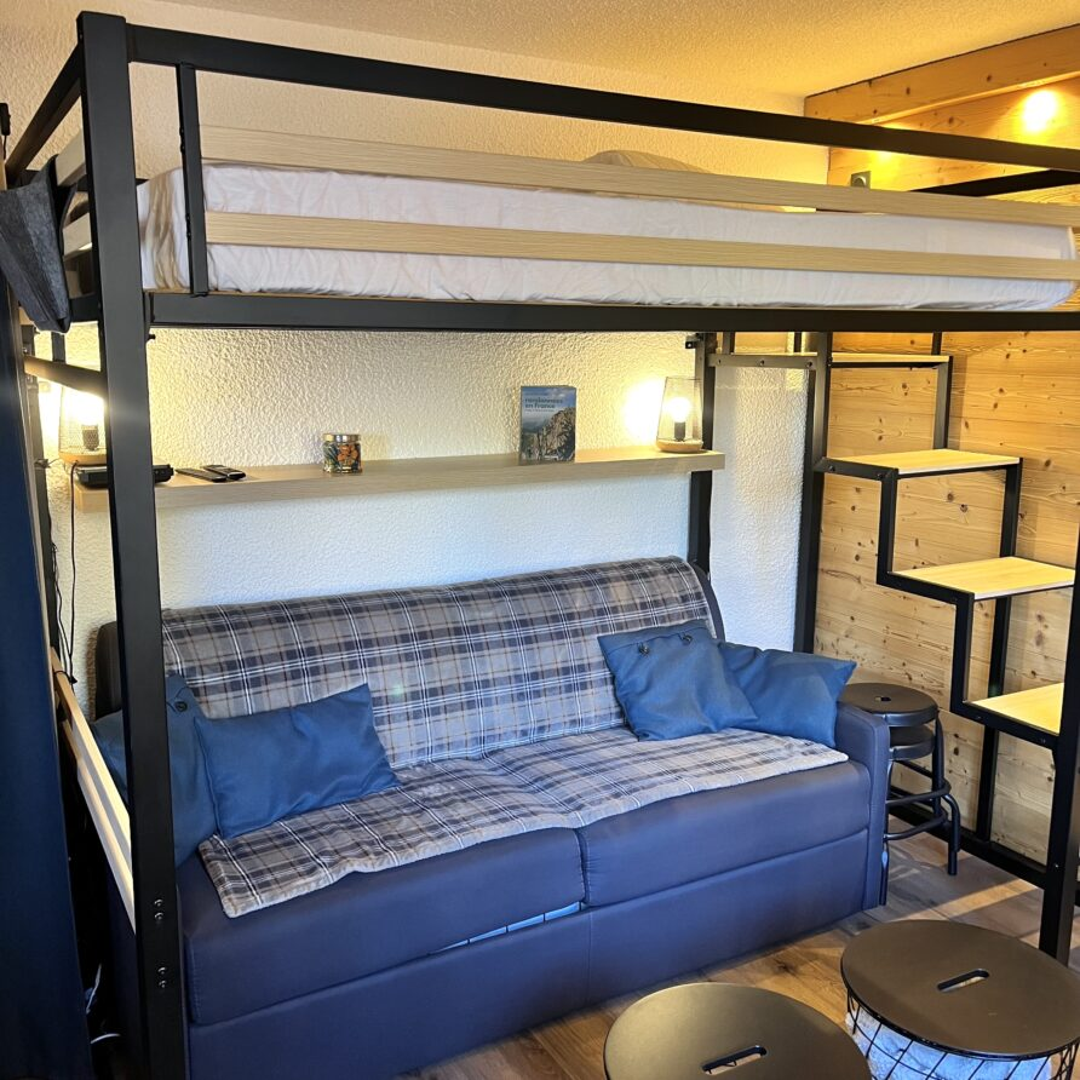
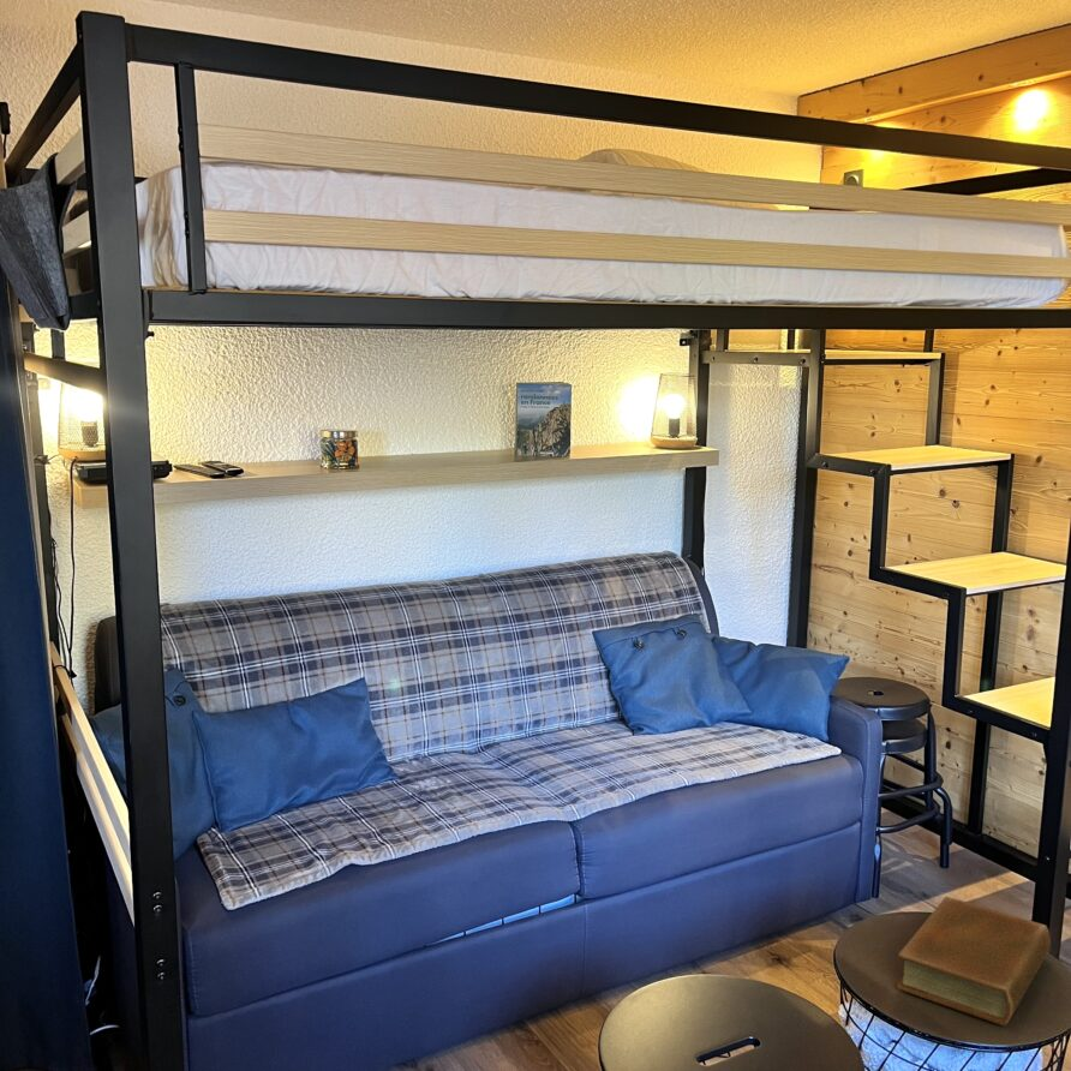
+ book [896,896,1052,1028]
